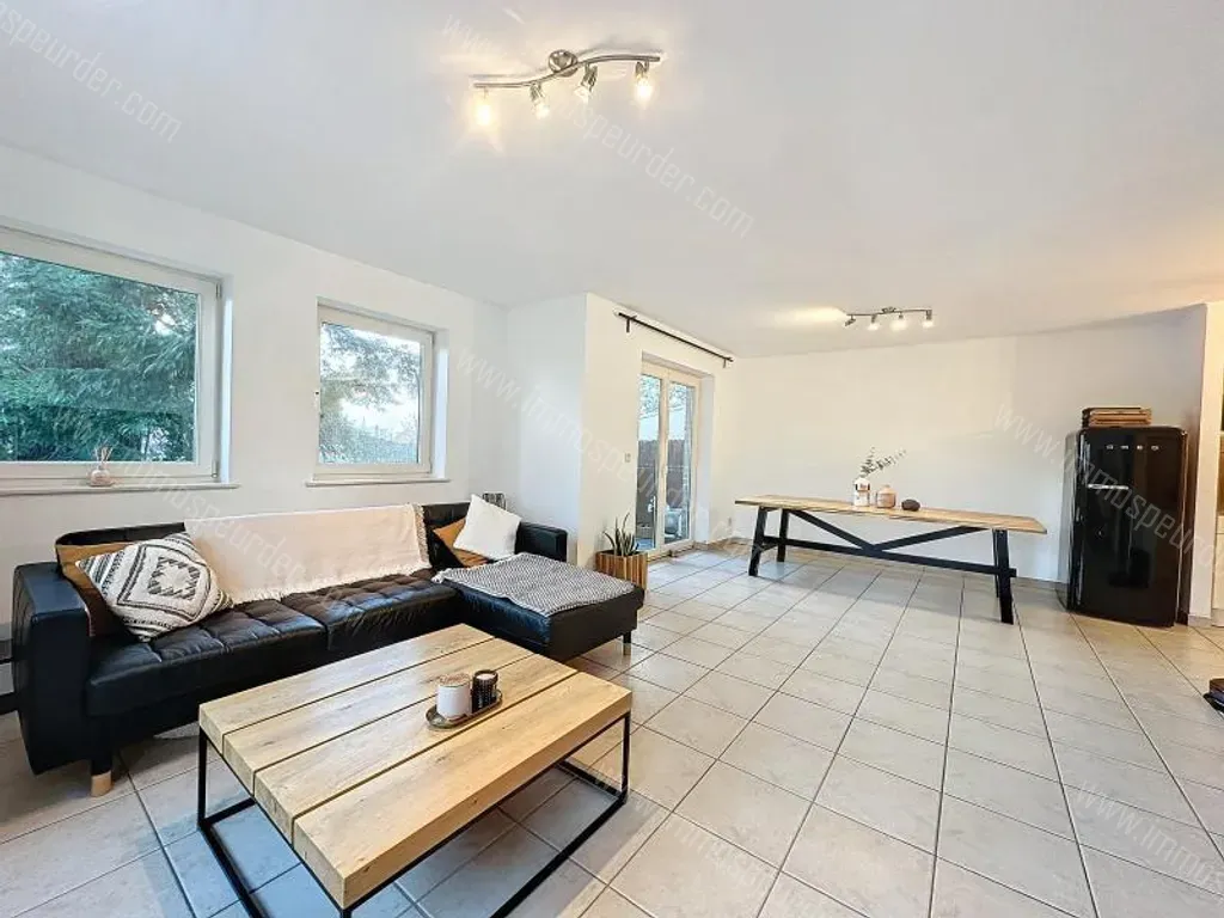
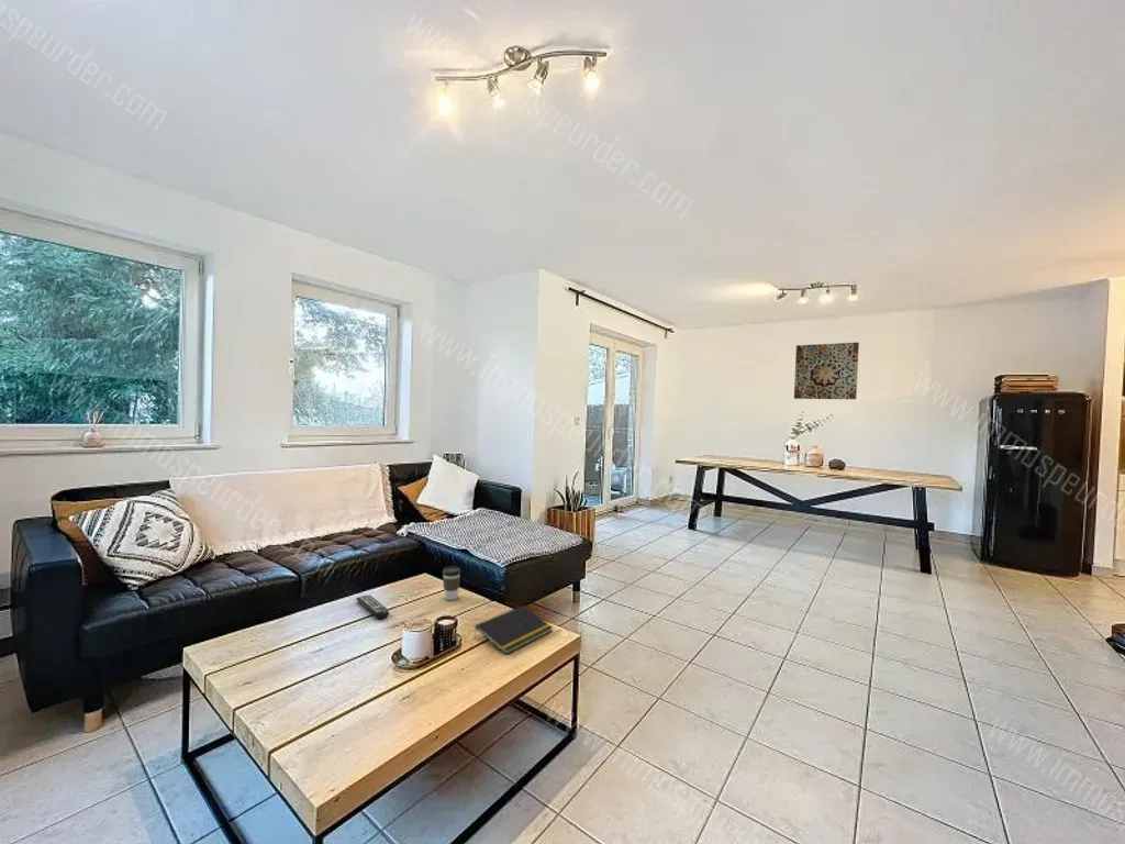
+ coffee cup [442,566,461,601]
+ notepad [472,604,554,655]
+ wall art [793,342,860,400]
+ remote control [355,593,390,620]
